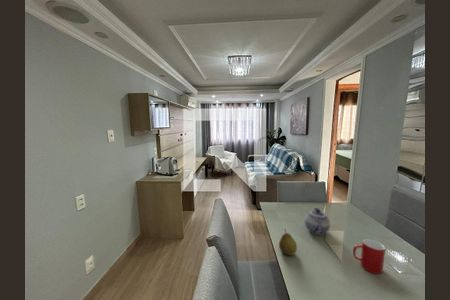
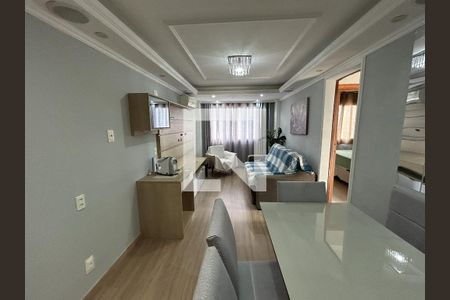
- teapot [304,206,331,236]
- cup [352,238,386,275]
- fruit [278,228,298,257]
